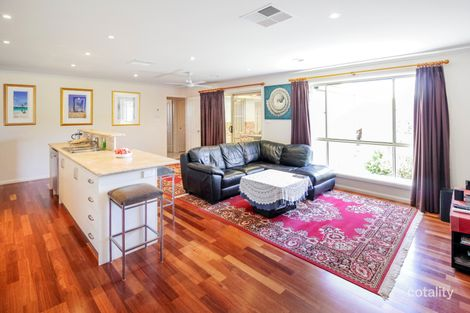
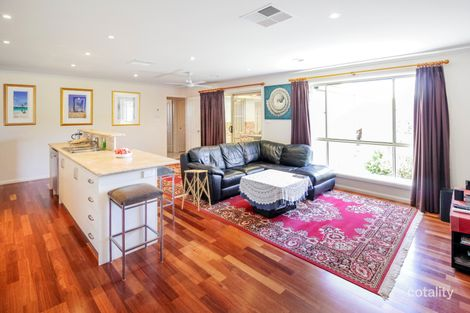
+ side table [181,169,212,212]
